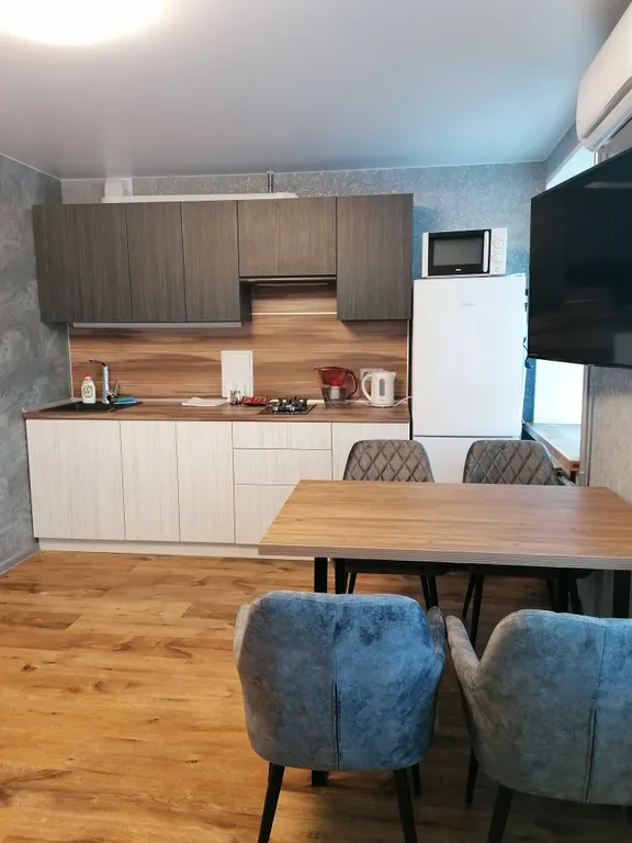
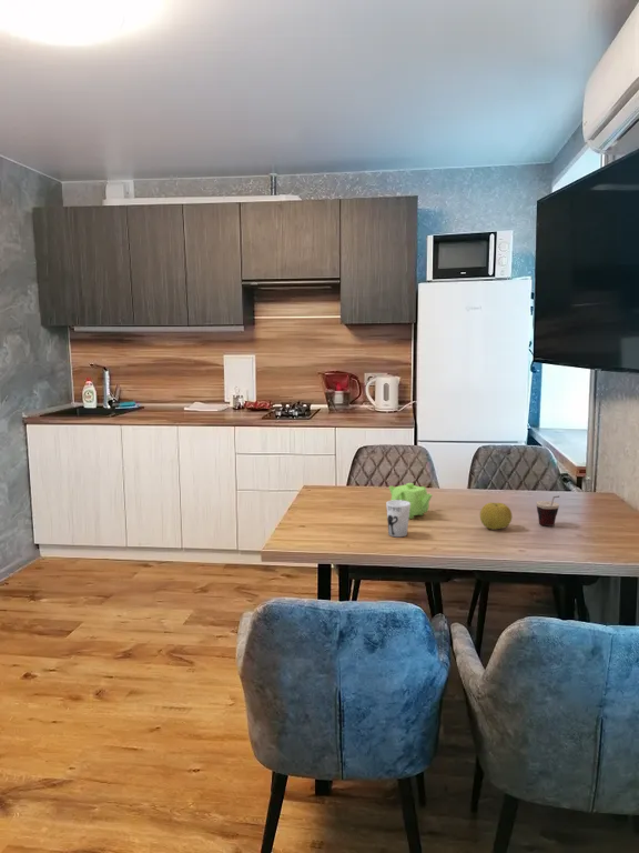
+ teapot [387,482,433,520]
+ fruit [479,501,513,531]
+ cup [535,495,560,526]
+ cup [385,500,410,538]
